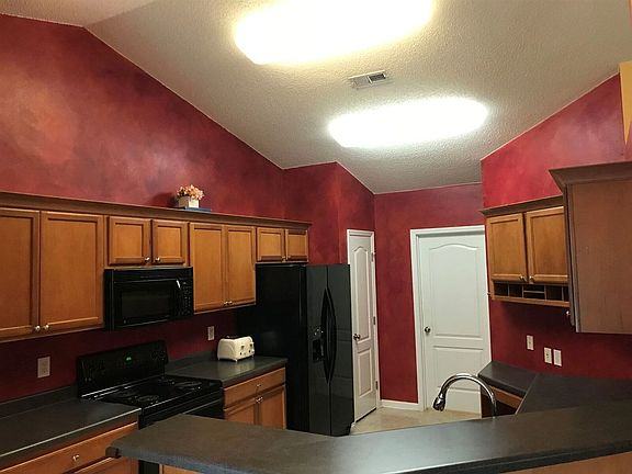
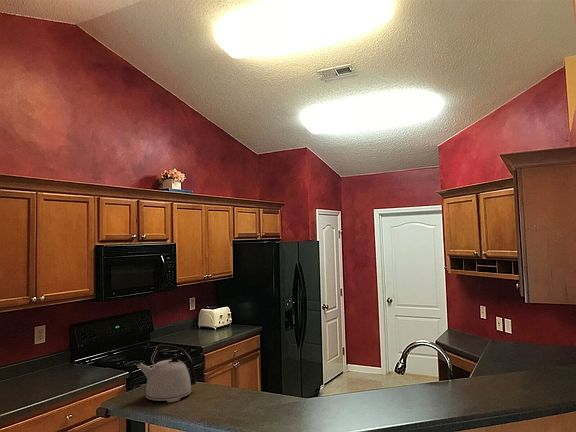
+ kettle [136,343,197,403]
